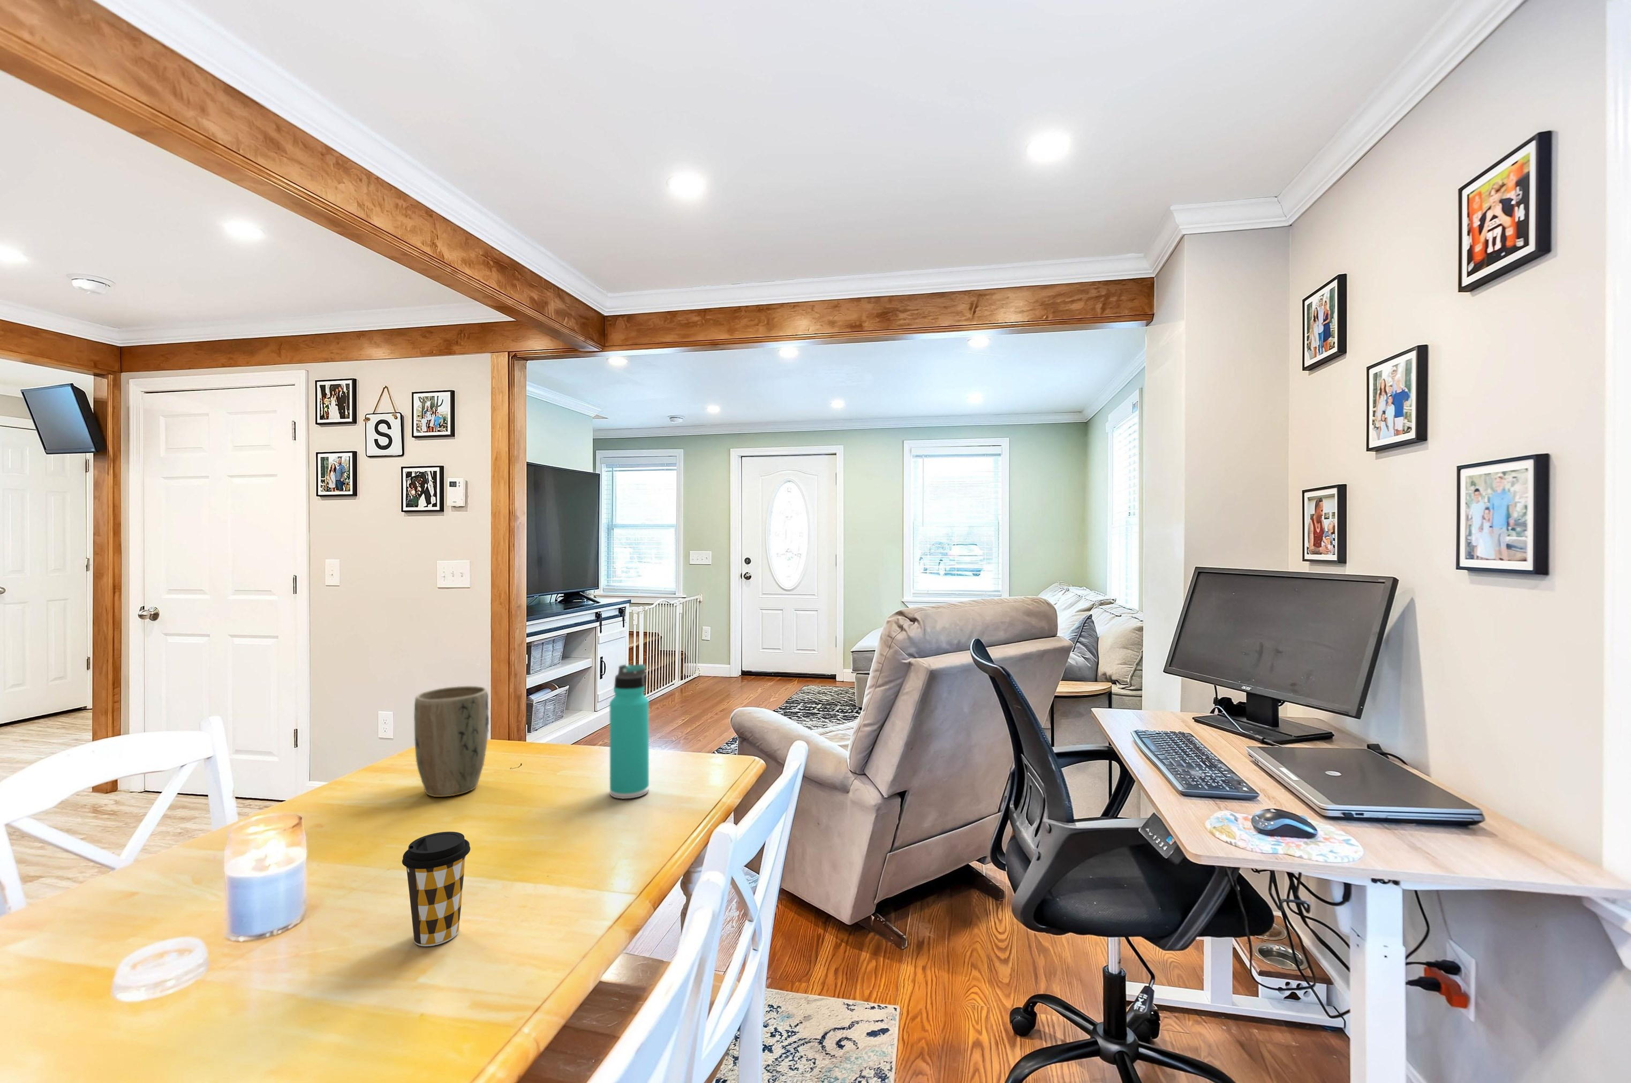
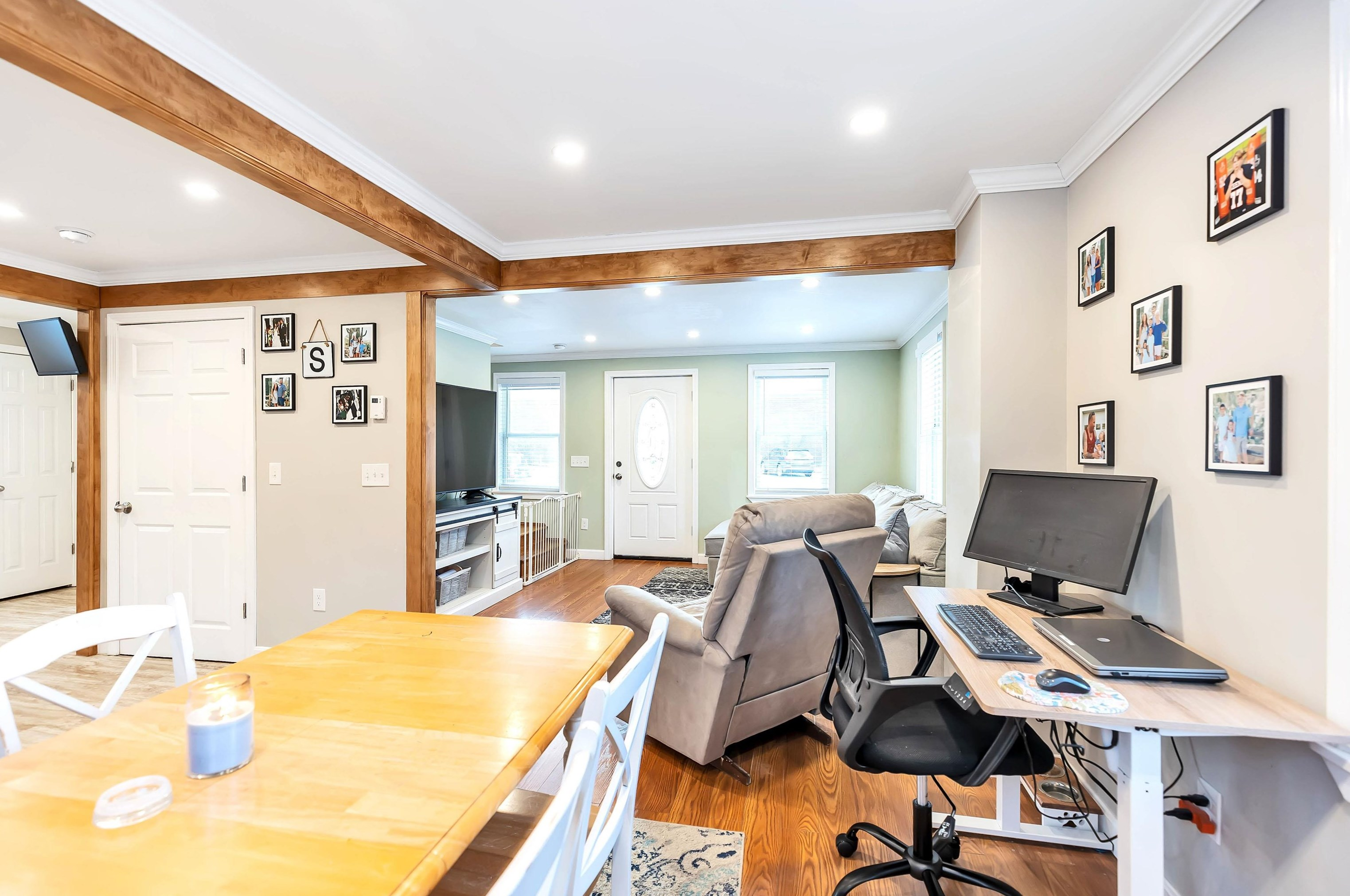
- coffee cup [401,832,471,946]
- plant pot [413,685,489,798]
- thermos bottle [609,664,650,800]
